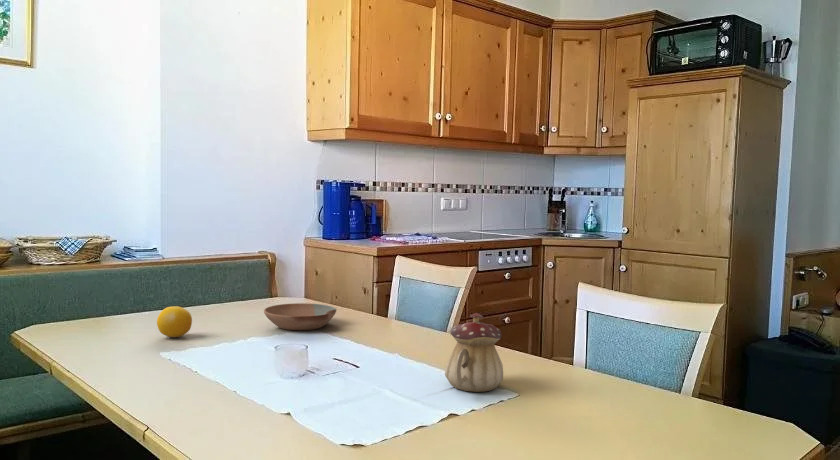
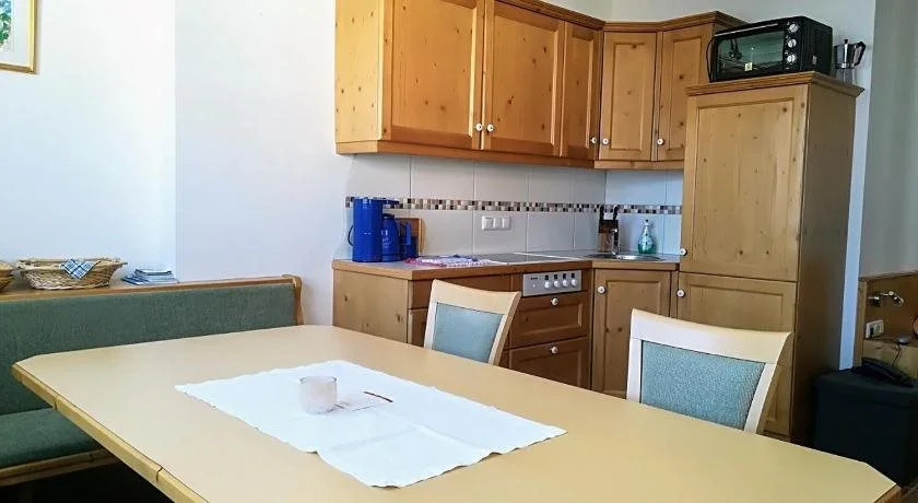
- teapot [444,312,504,393]
- fruit [156,305,193,338]
- bowl [263,302,338,331]
